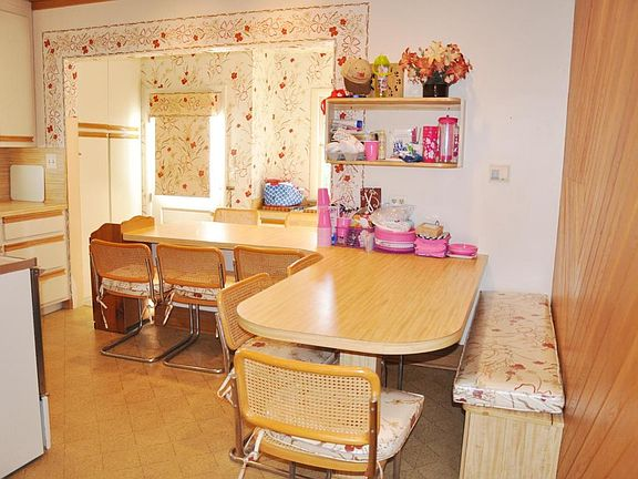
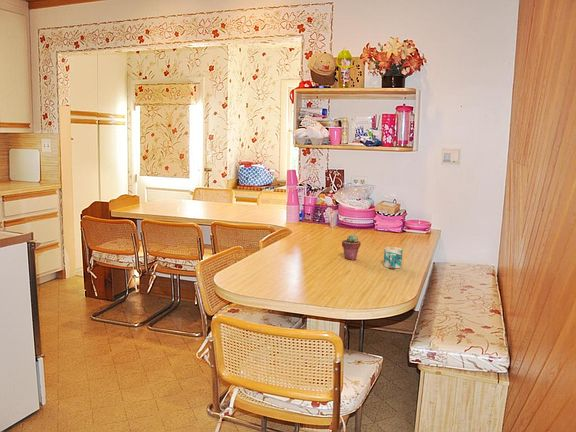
+ mug [383,246,404,269]
+ potted succulent [341,234,362,261]
